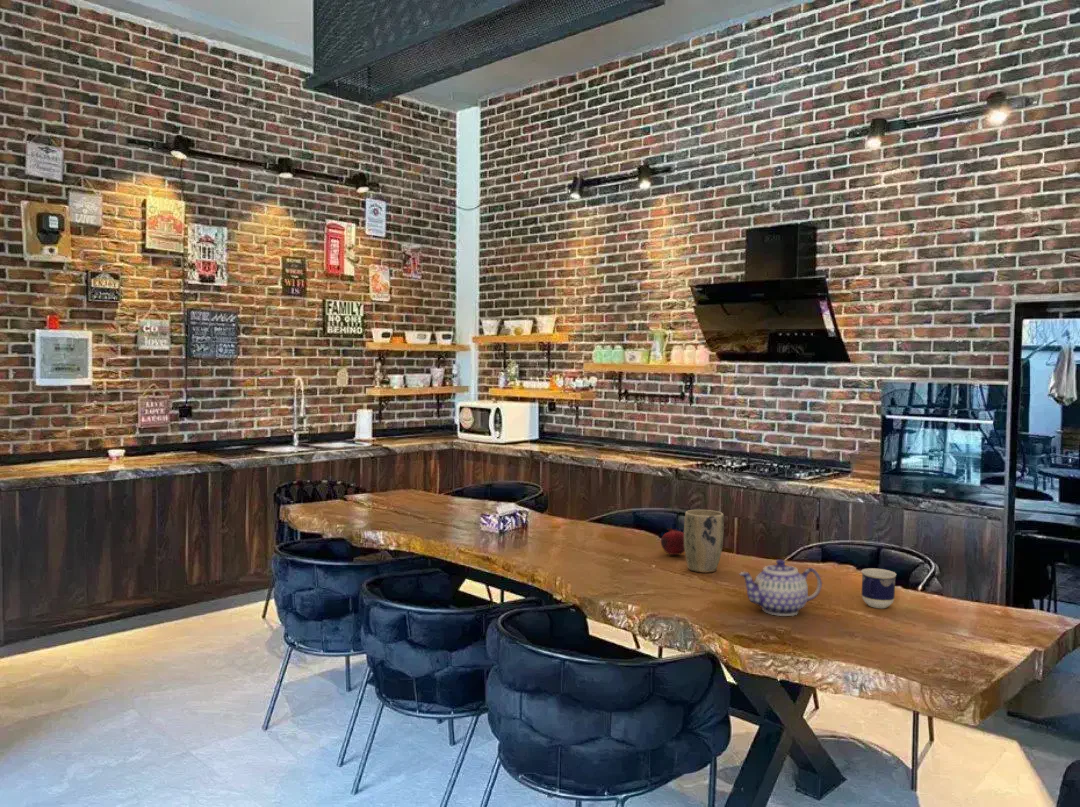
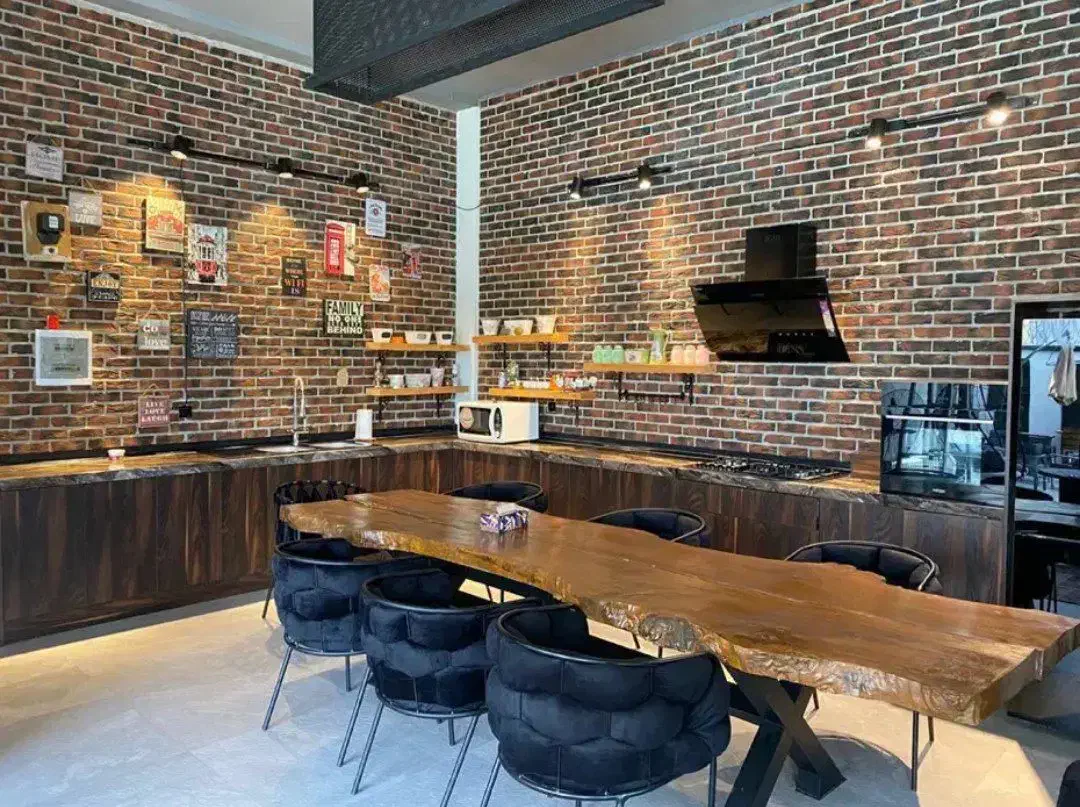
- fruit [660,527,685,556]
- plant pot [683,509,725,574]
- teapot [738,558,823,617]
- cup [860,567,897,609]
